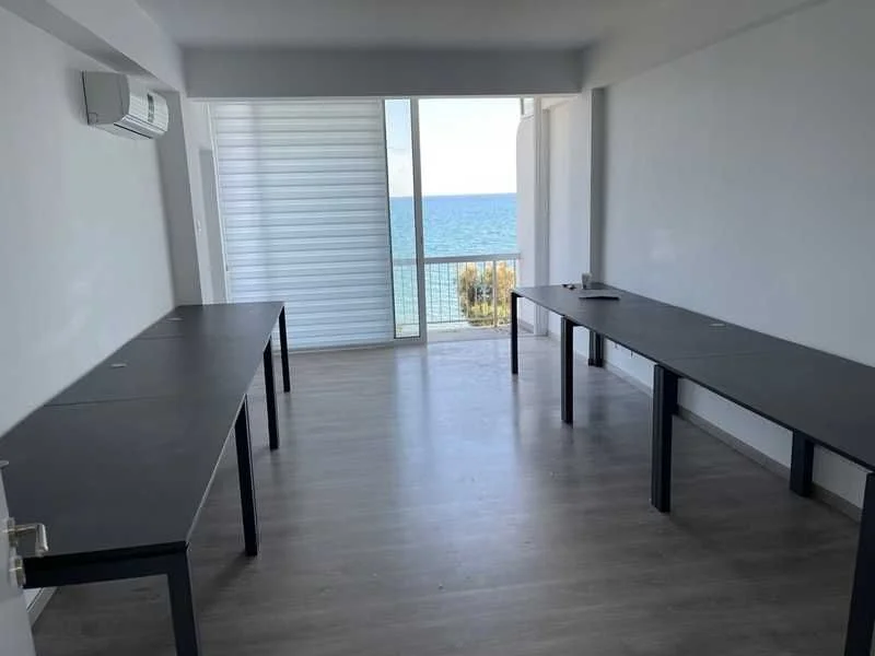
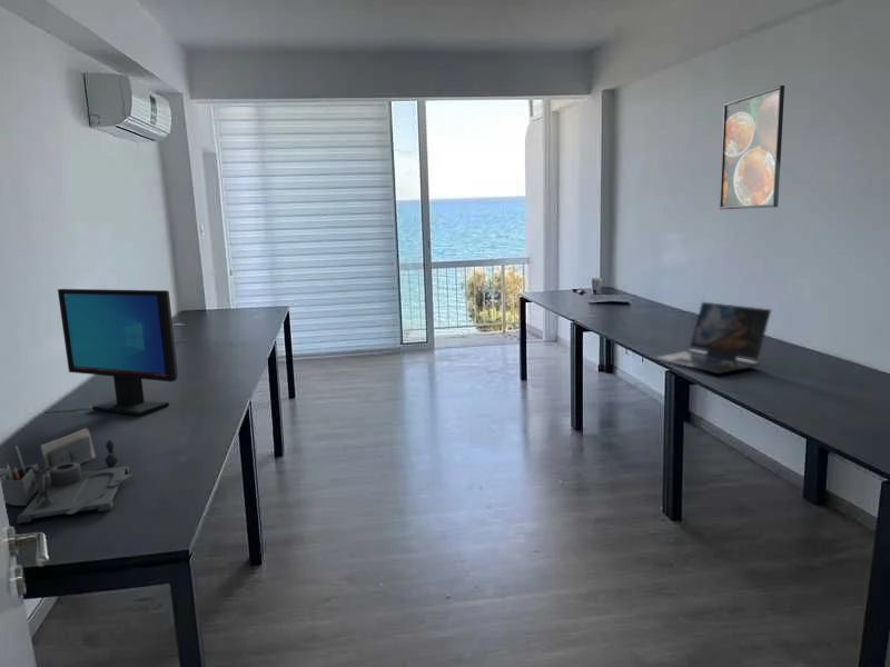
+ laptop [652,301,772,375]
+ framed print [719,84,785,210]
+ desk organizer [0,427,132,525]
+ computer monitor [57,288,179,417]
